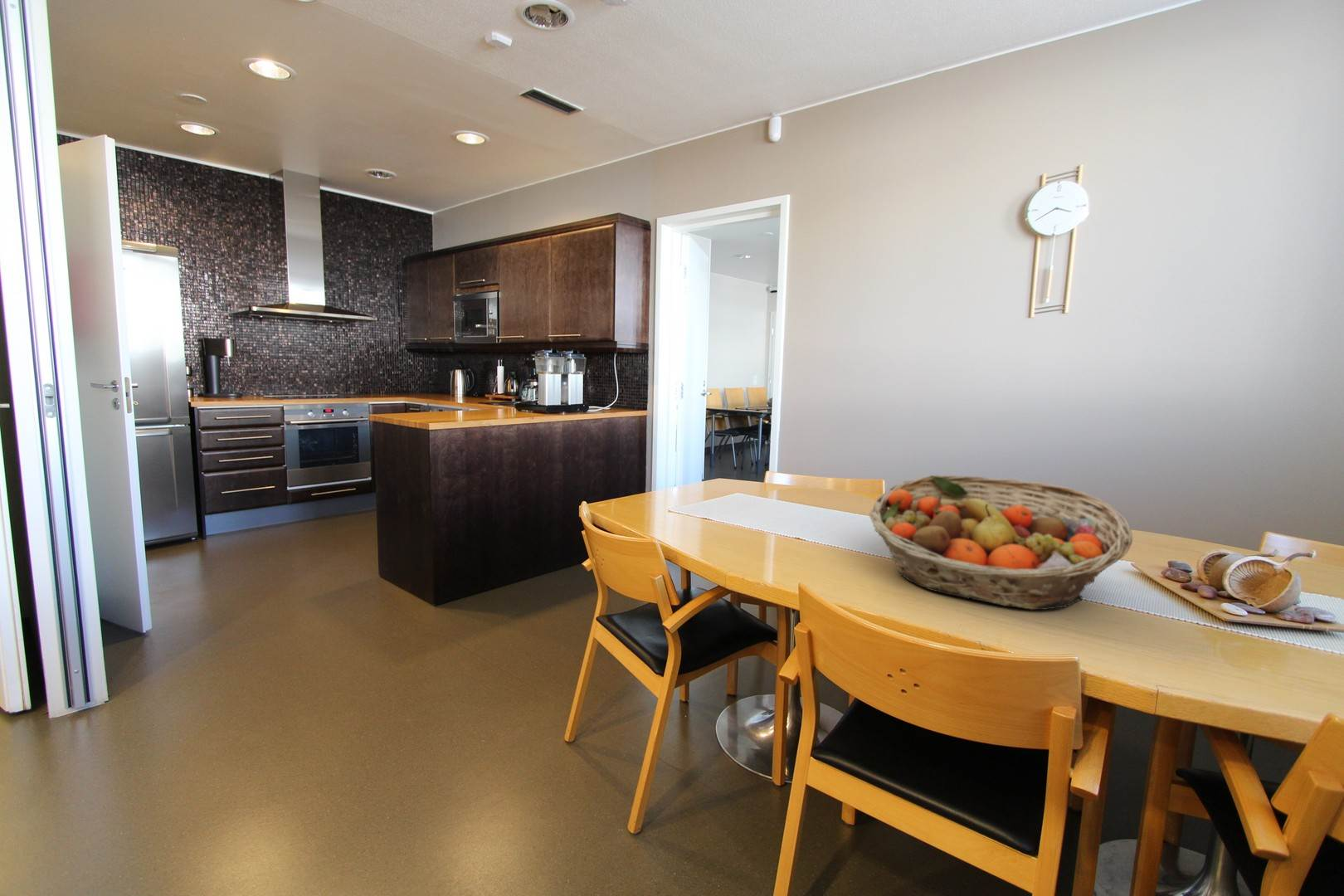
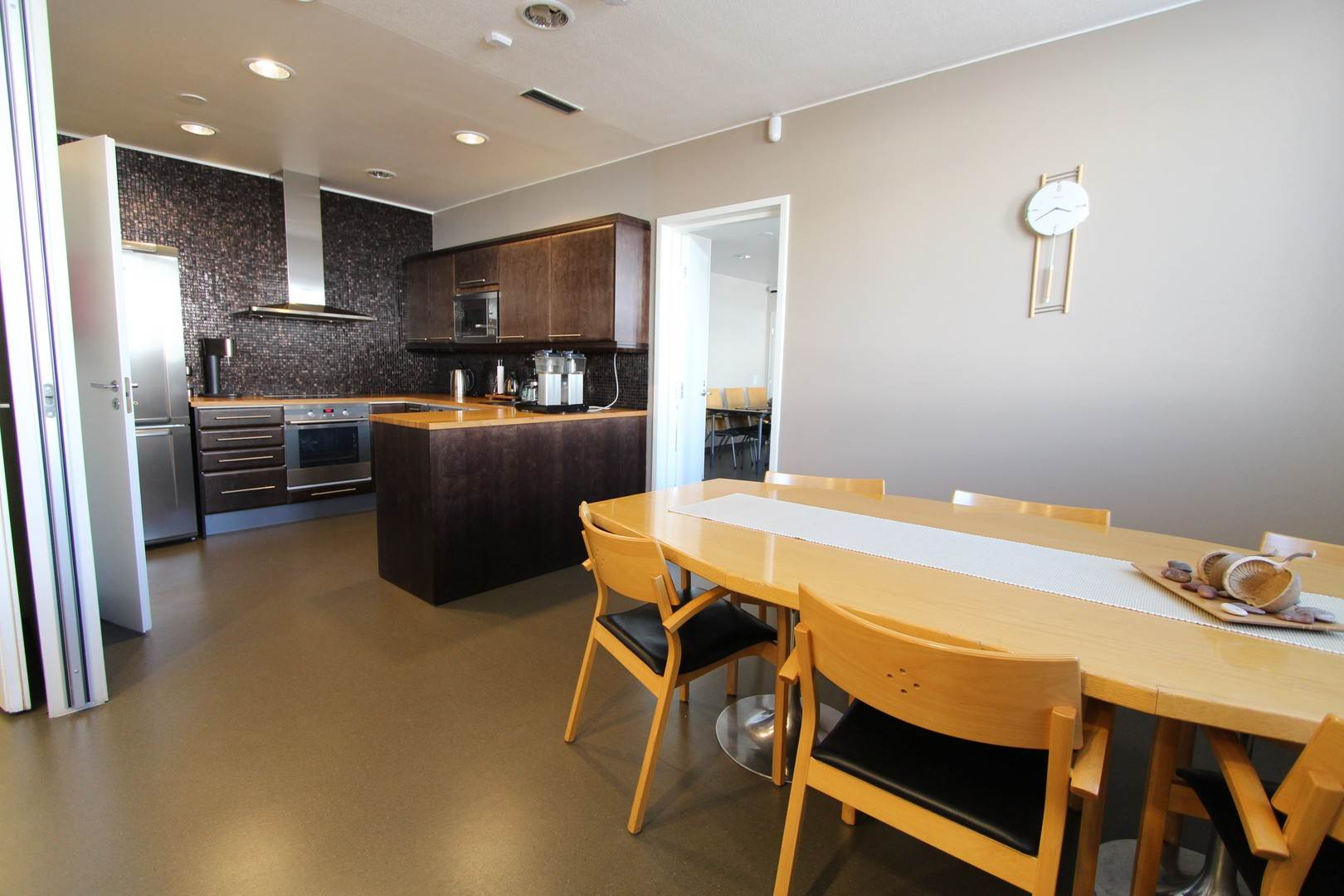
- fruit basket [869,475,1133,611]
